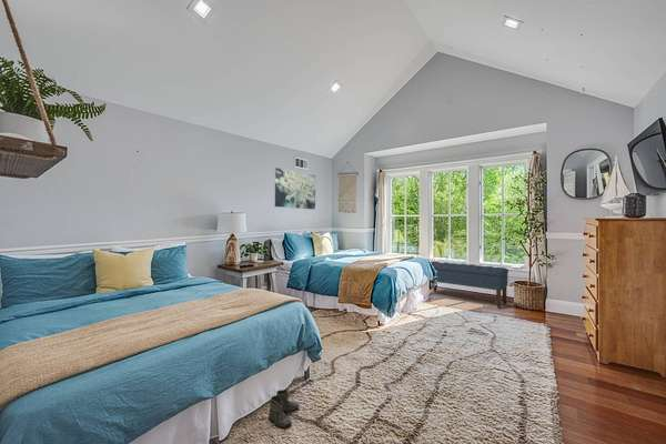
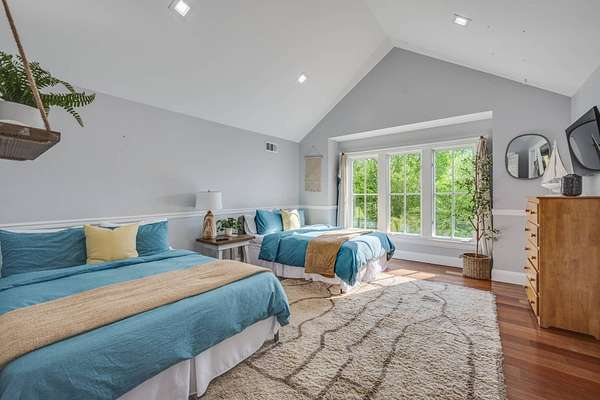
- wall art [274,167,316,211]
- boots [268,389,301,428]
- bench [430,261,509,310]
